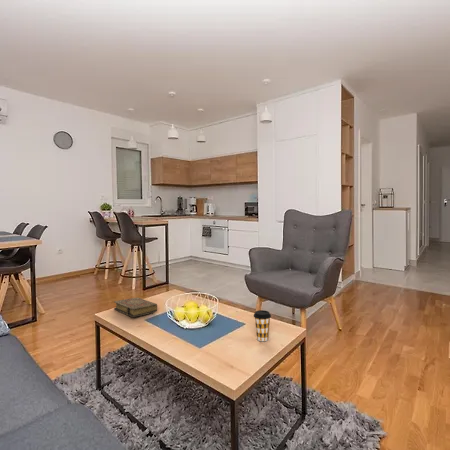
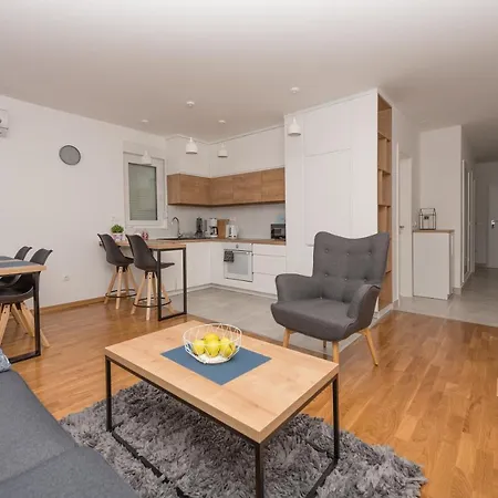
- book [113,297,158,318]
- coffee cup [253,309,272,342]
